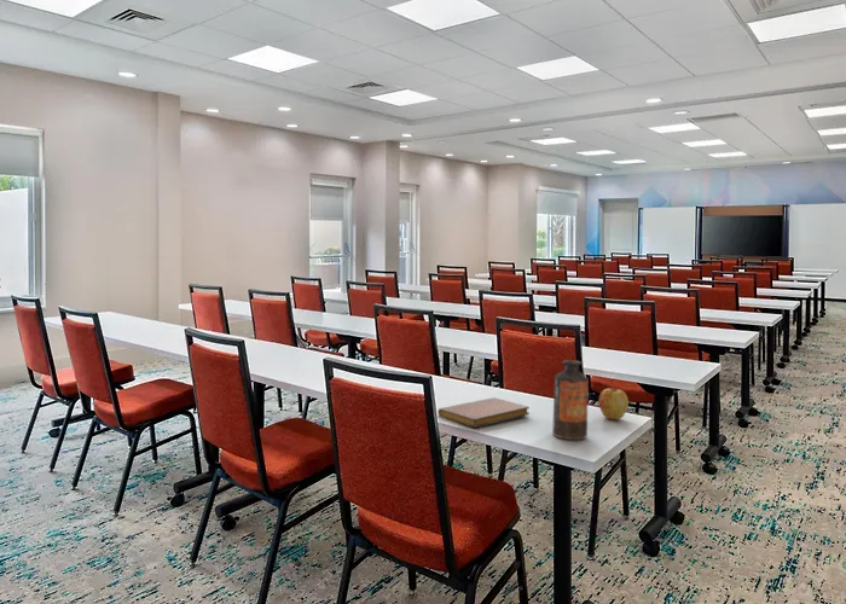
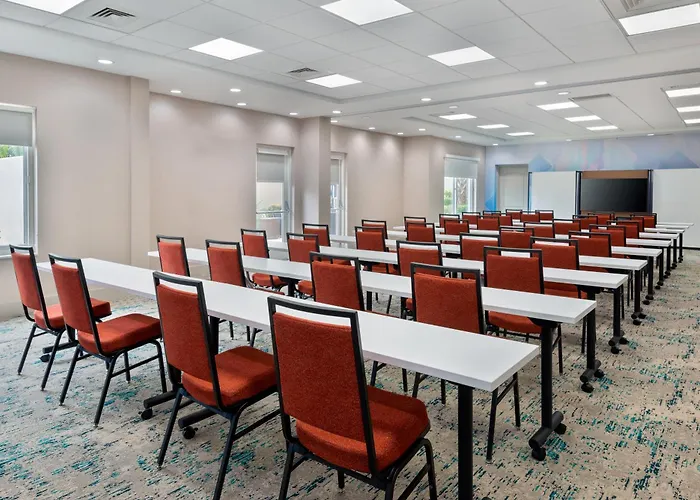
- notebook [436,396,531,429]
- bottle [551,359,590,441]
- apple [597,387,630,420]
